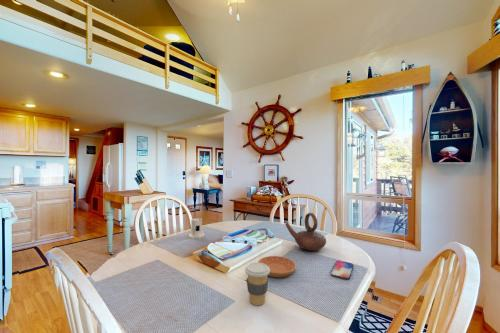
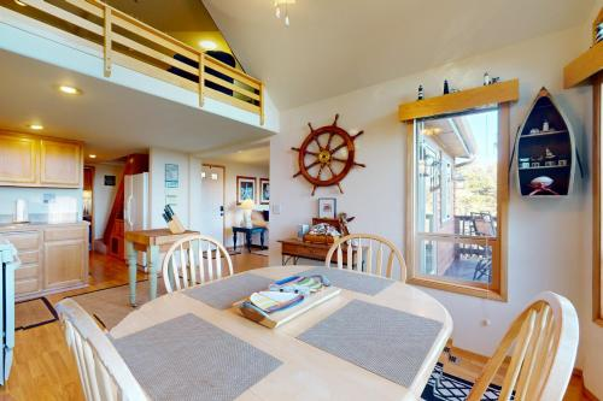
- teapot [284,212,327,252]
- saucer [257,255,297,278]
- coffee cup [244,262,270,306]
- smartphone [330,260,355,280]
- candle [187,216,205,240]
